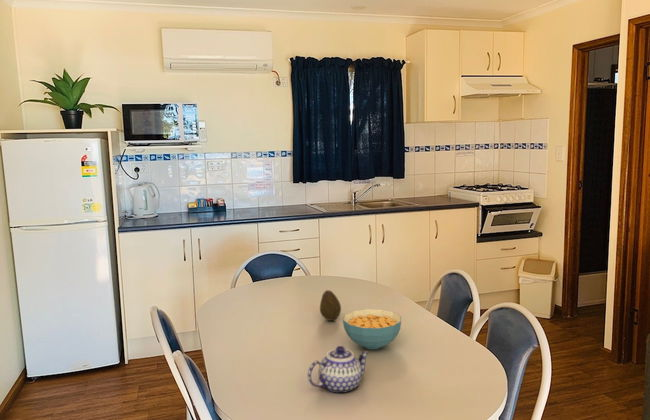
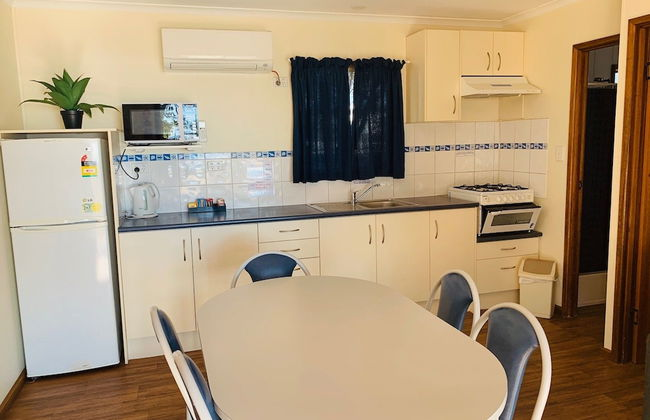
- fruit [319,289,342,322]
- teapot [307,344,369,394]
- cereal bowl [342,308,402,350]
